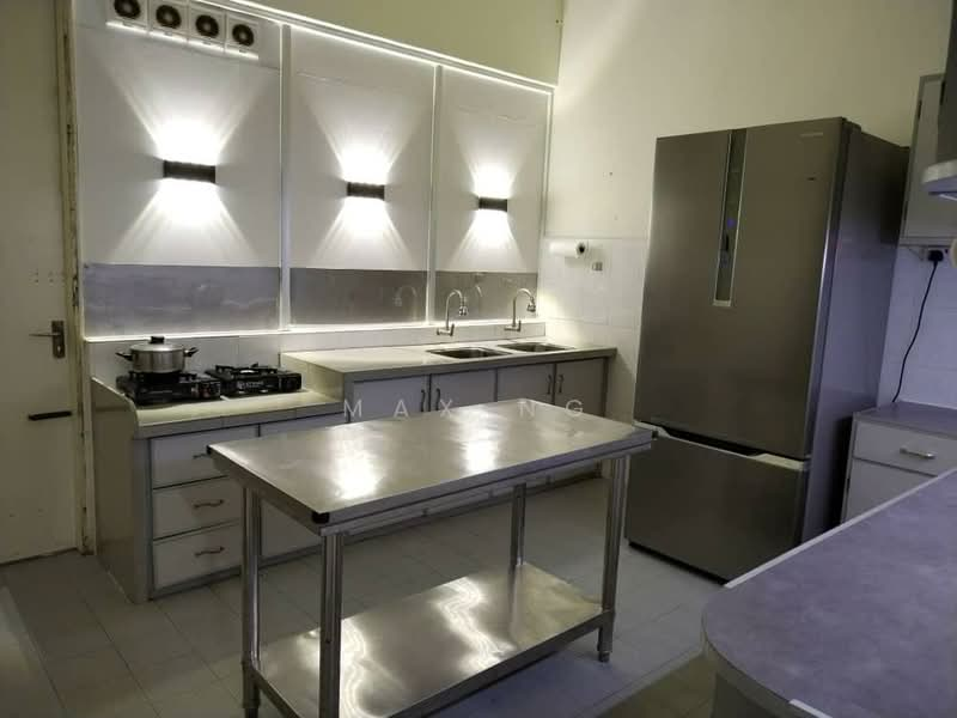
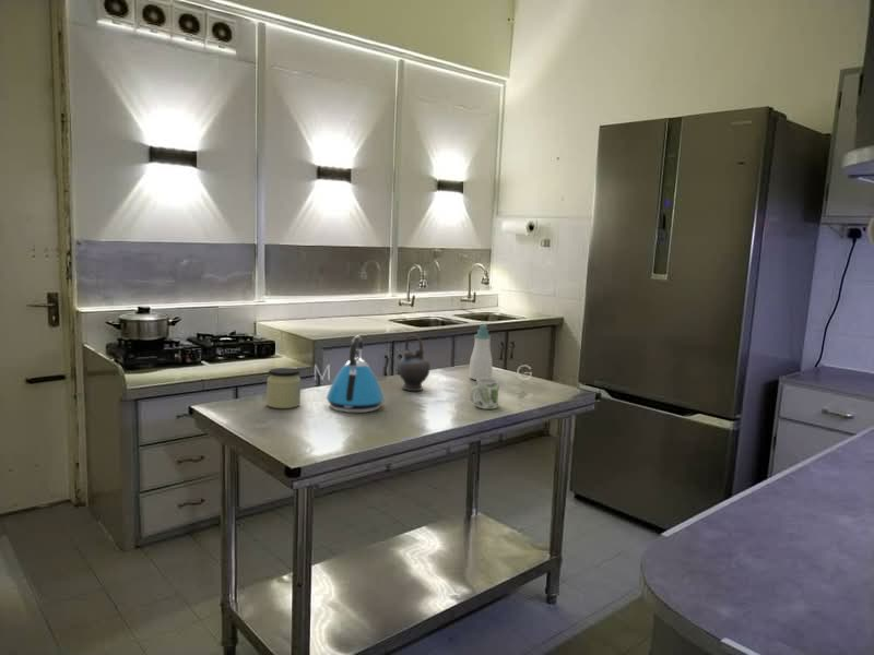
+ kettle [326,334,385,414]
+ teapot [395,333,432,392]
+ mug [469,378,500,410]
+ soap bottle [468,324,493,381]
+ jar [265,367,302,409]
